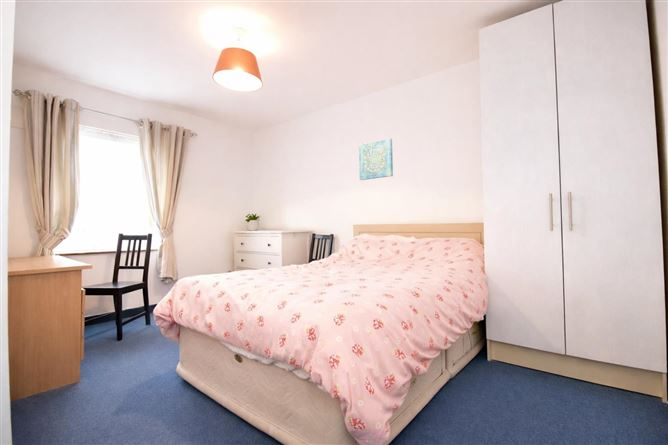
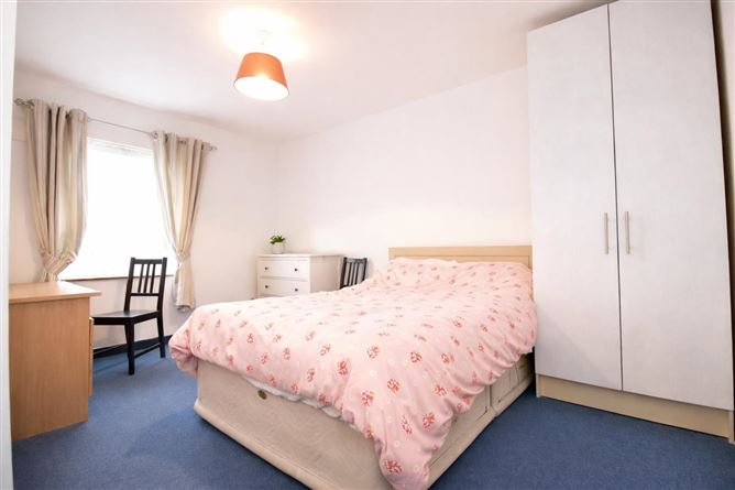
- wall art [358,137,394,181]
